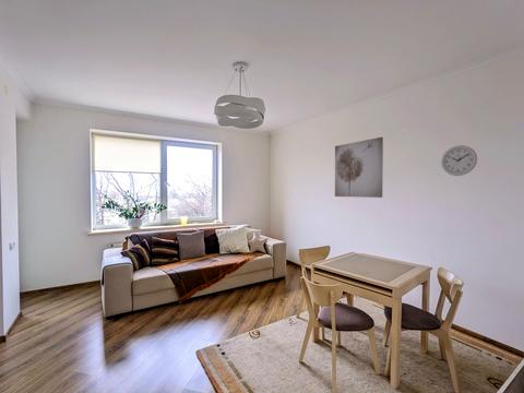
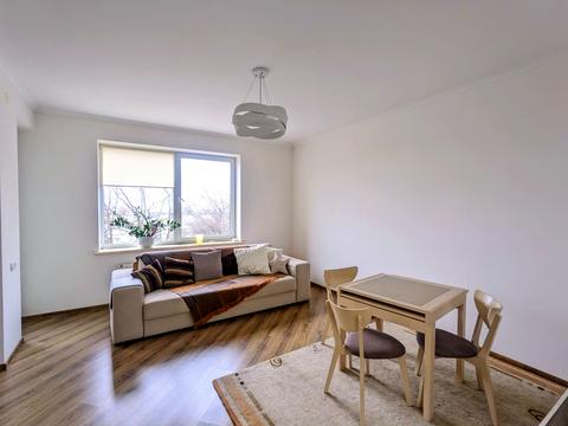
- wall clock [440,144,478,177]
- wall art [334,136,384,199]
